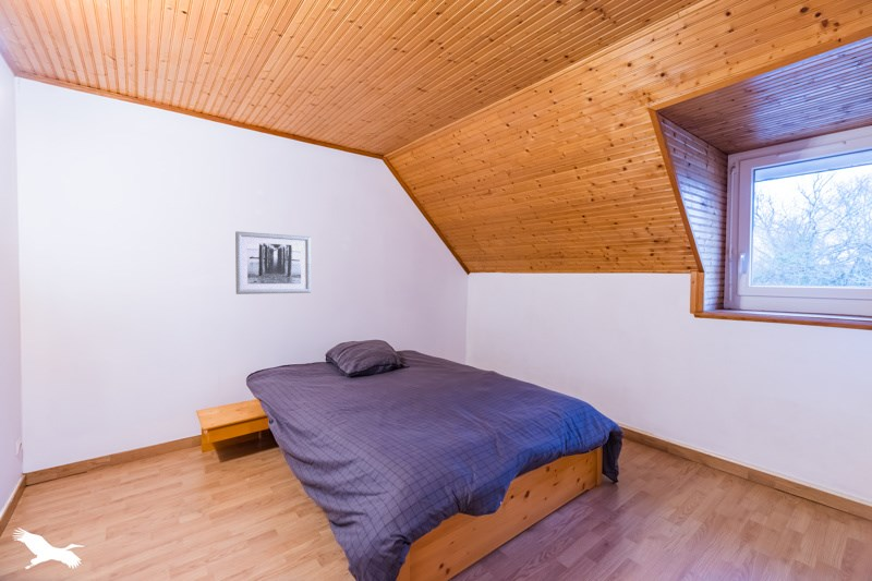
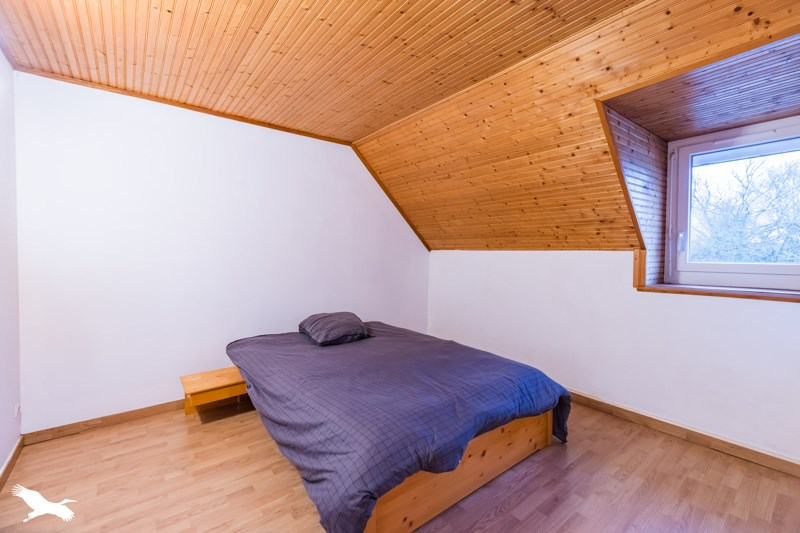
- wall art [234,230,312,295]
